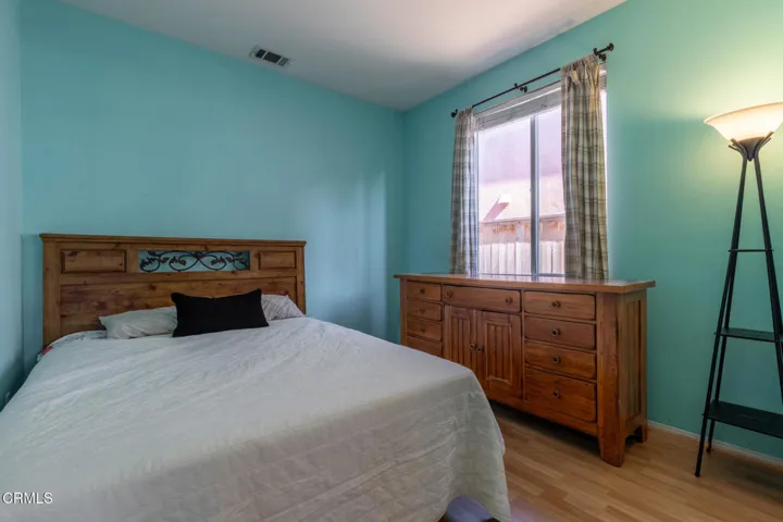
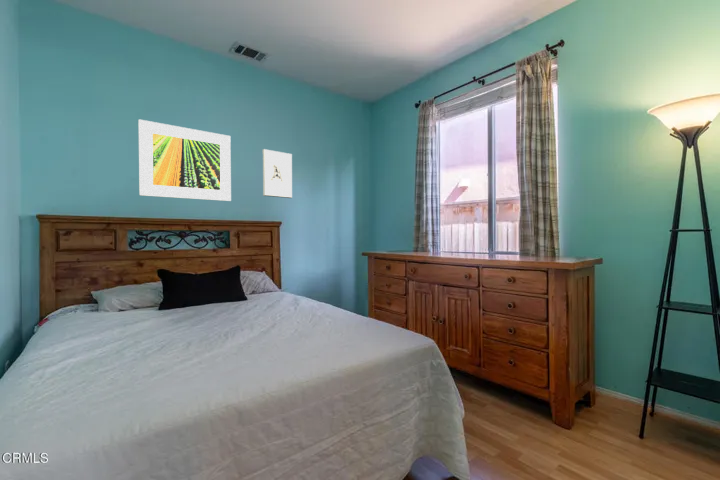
+ wall sculpture [261,148,293,199]
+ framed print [138,118,232,202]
